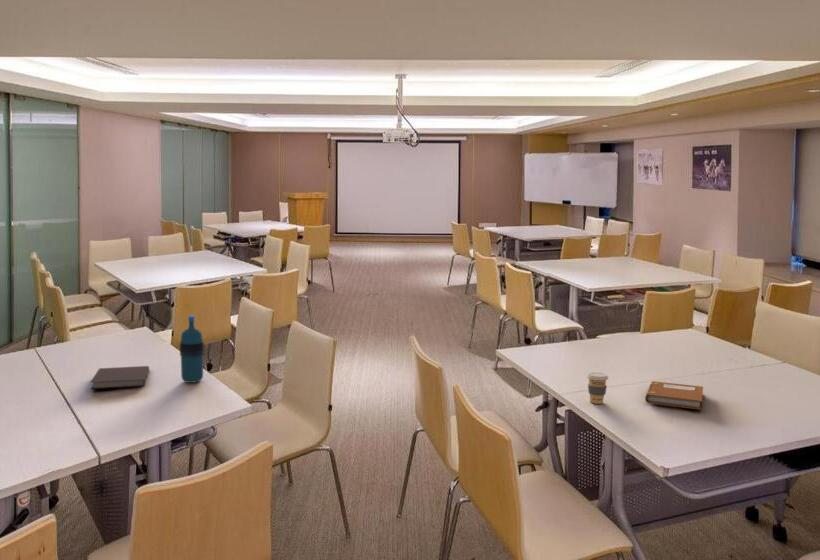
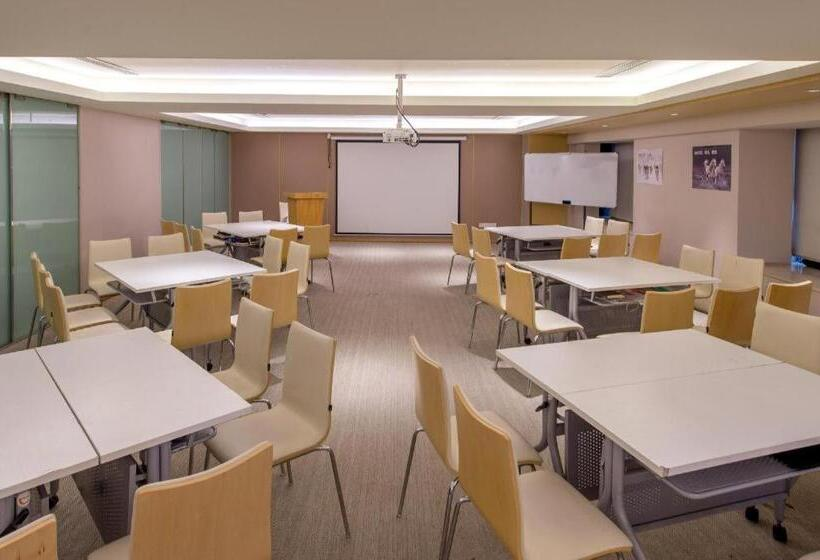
- notebook [90,365,150,390]
- notebook [644,380,704,411]
- coffee cup [586,372,609,405]
- water bottle [179,315,205,384]
